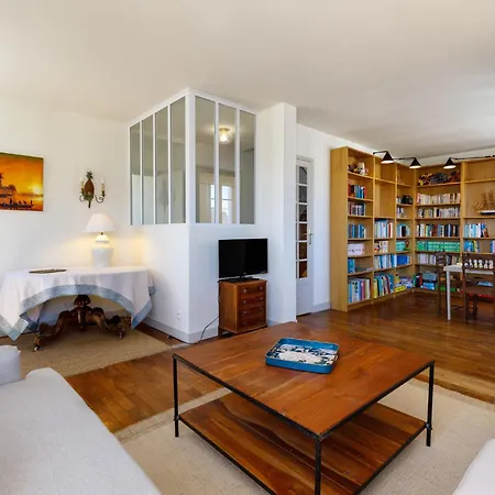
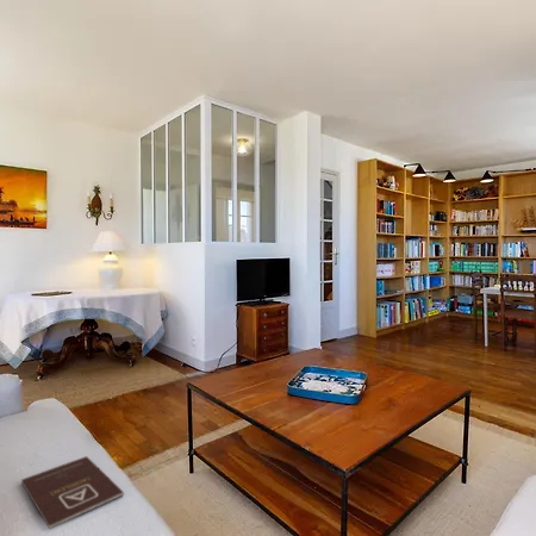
+ book [20,455,124,530]
